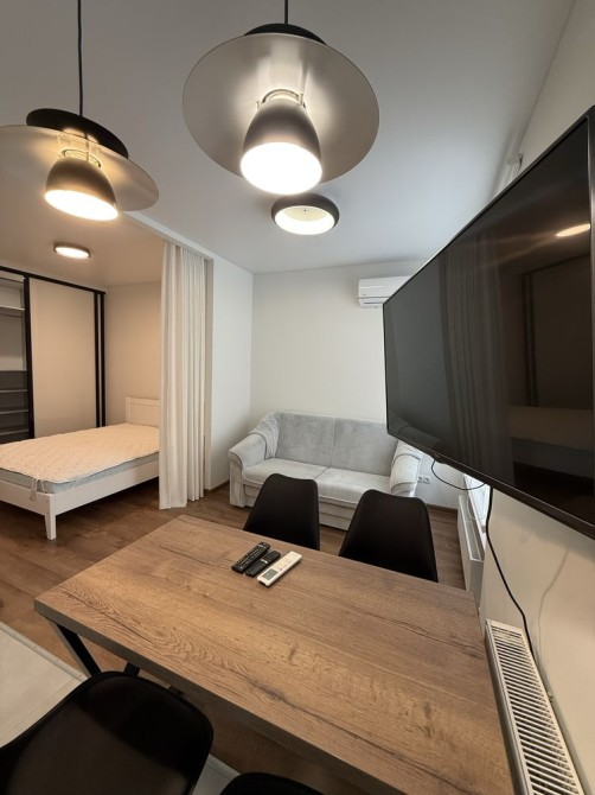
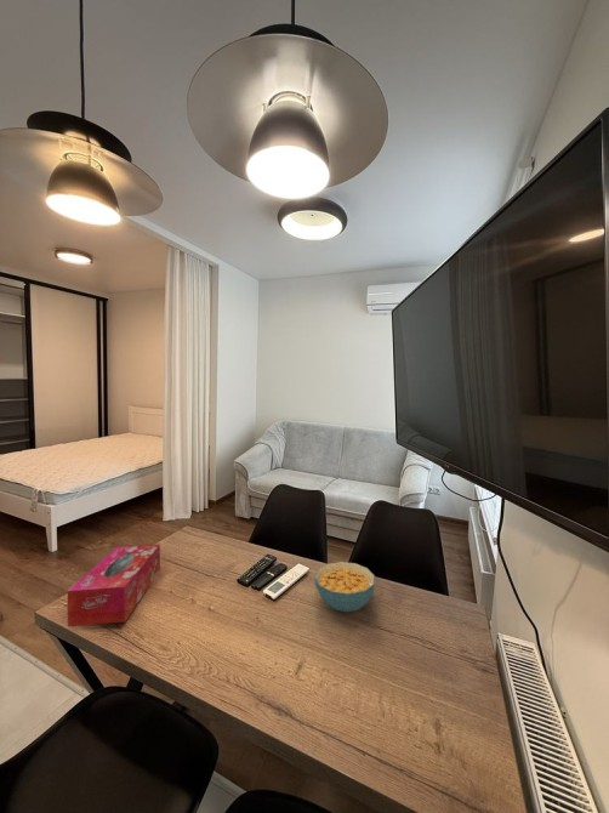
+ tissue box [67,542,161,627]
+ cereal bowl [313,561,376,613]
